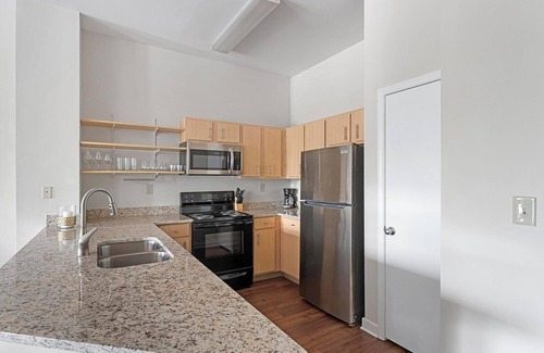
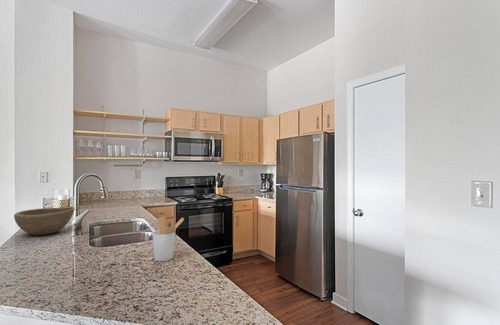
+ utensil holder [152,216,185,262]
+ bowl [13,206,75,236]
